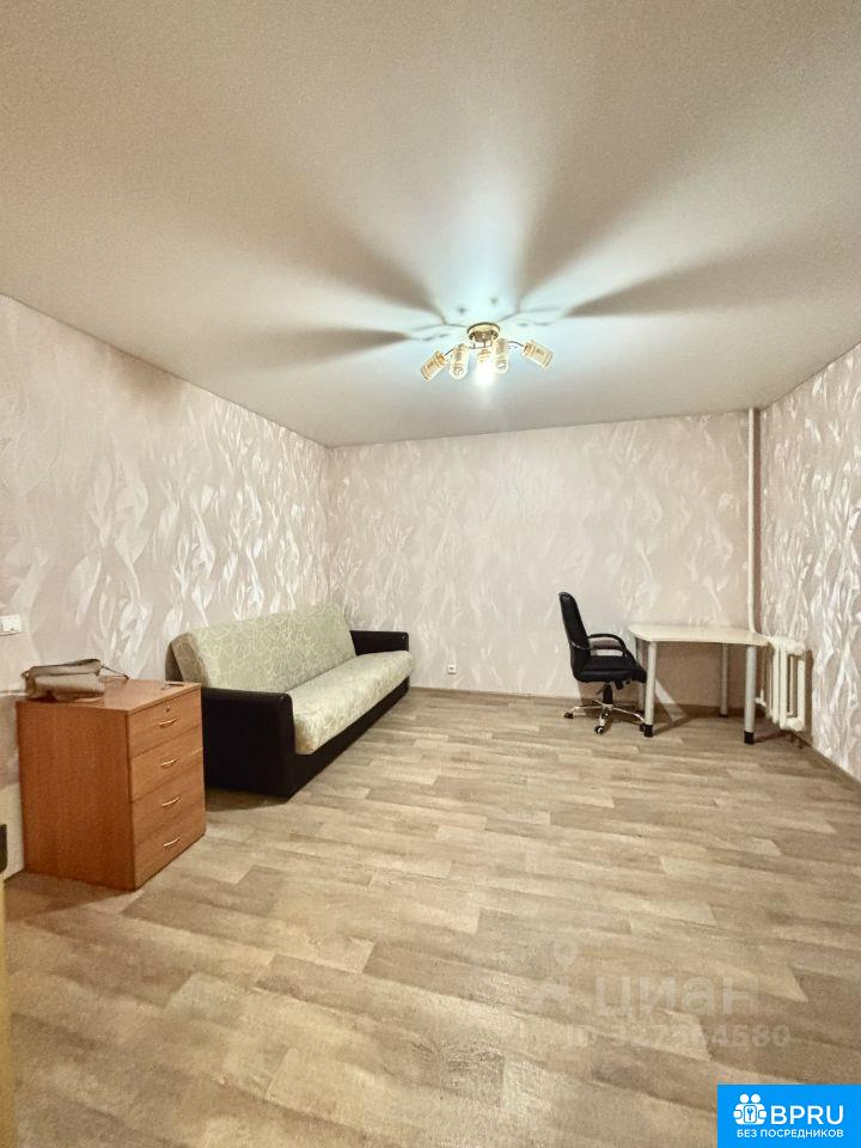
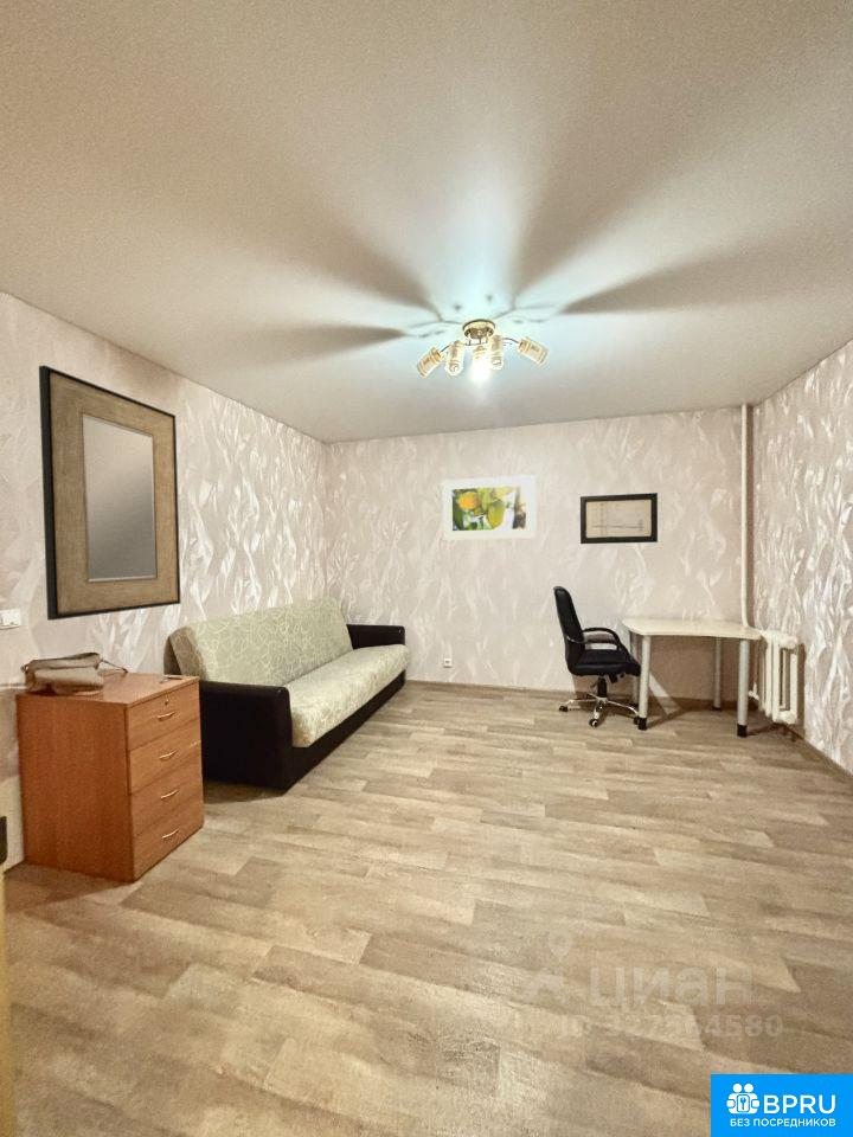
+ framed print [442,474,538,541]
+ wall art [579,492,659,545]
+ home mirror [38,364,182,622]
